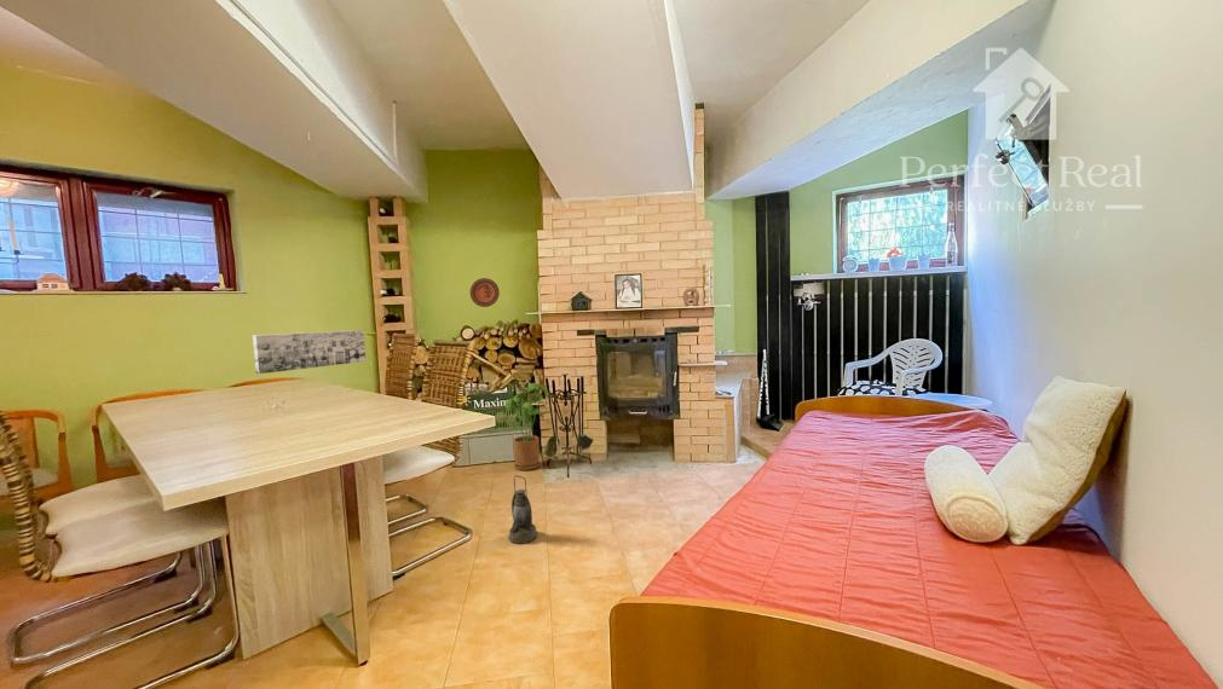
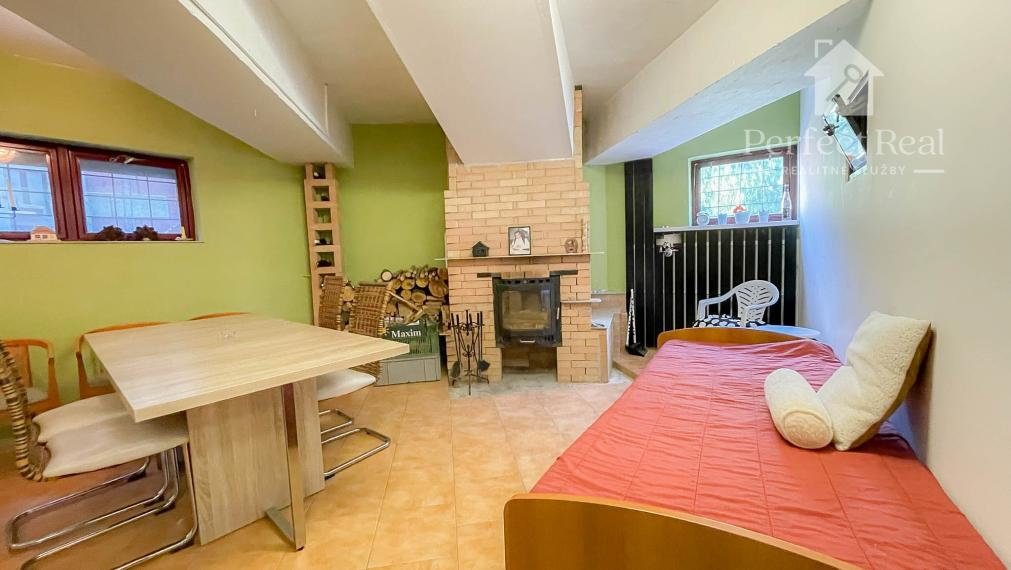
- decorative plate [469,277,501,308]
- lantern [507,474,538,545]
- wall art [252,329,367,375]
- house plant [503,382,553,471]
